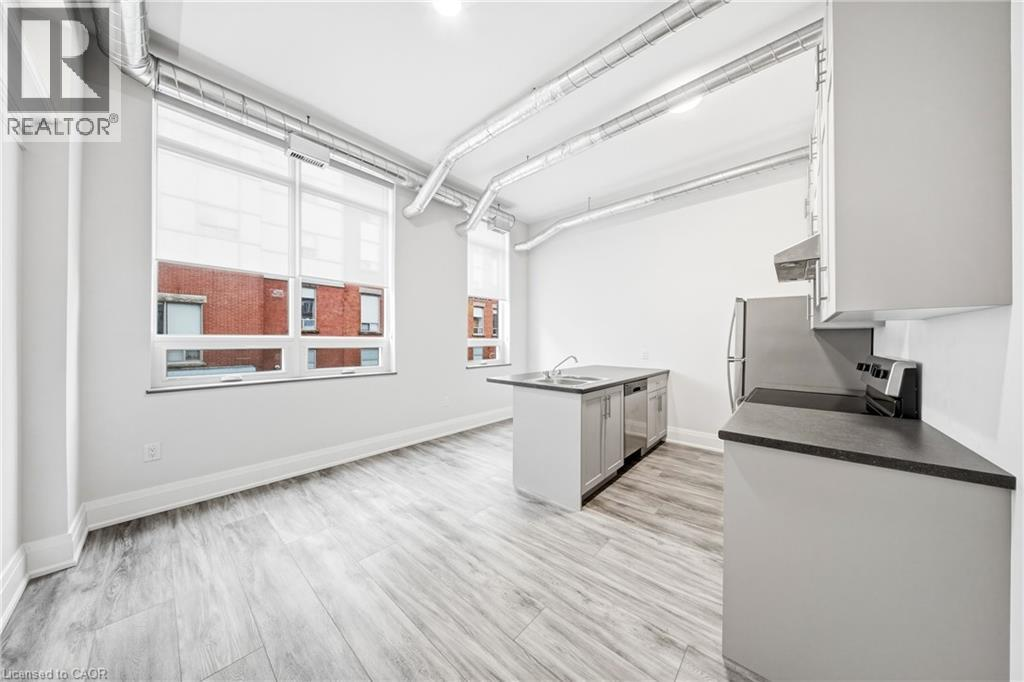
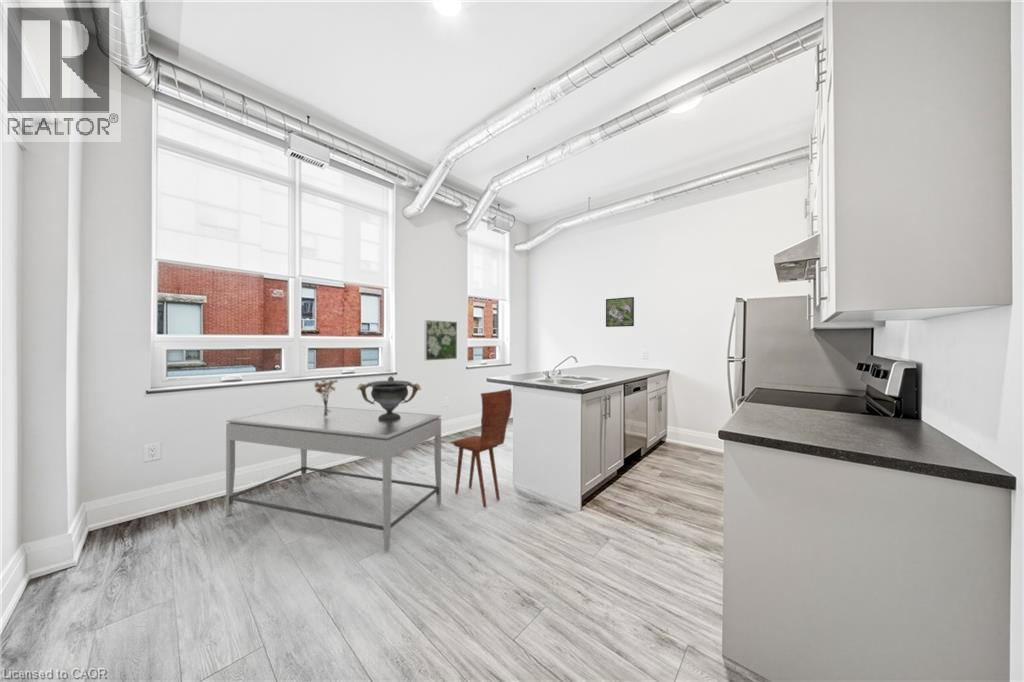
+ bouquet [313,378,339,417]
+ dining table [225,404,442,552]
+ dining chair [449,388,513,508]
+ decorative bowl [356,375,422,421]
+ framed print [605,296,635,328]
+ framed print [424,319,458,361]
